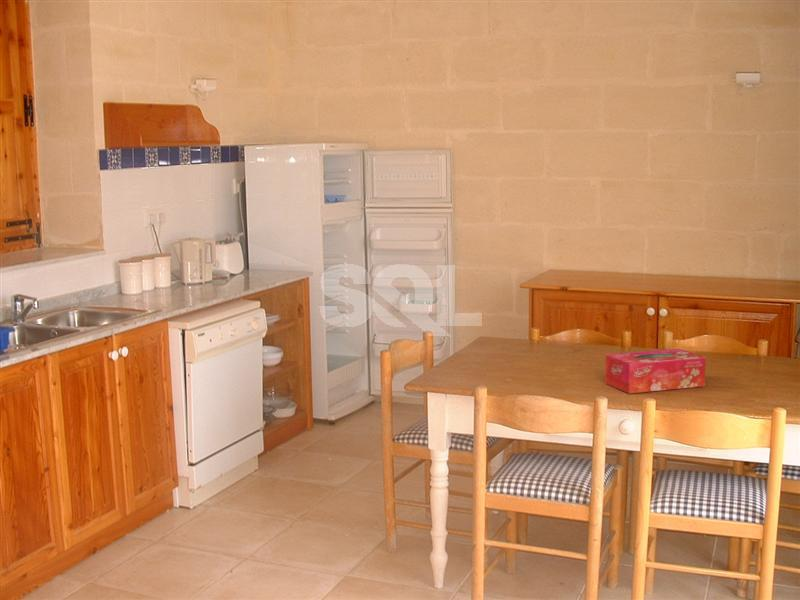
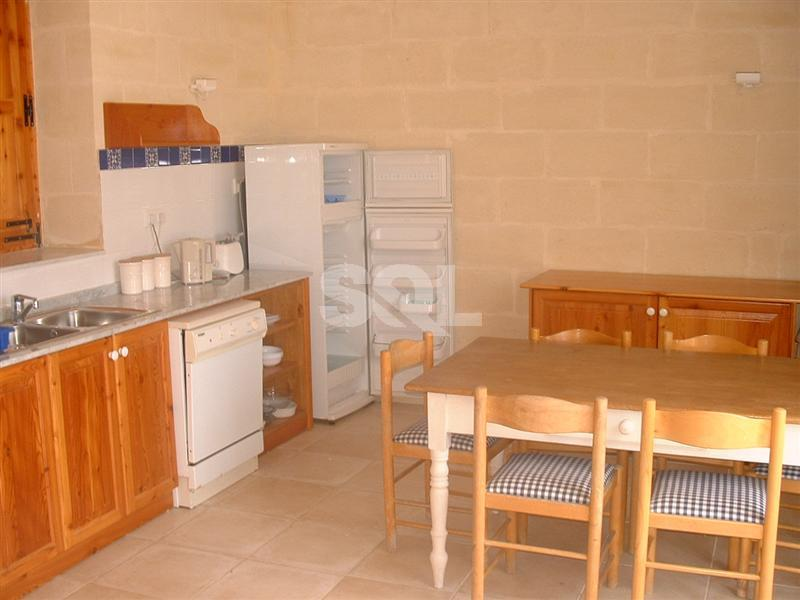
- tissue box [604,348,707,394]
